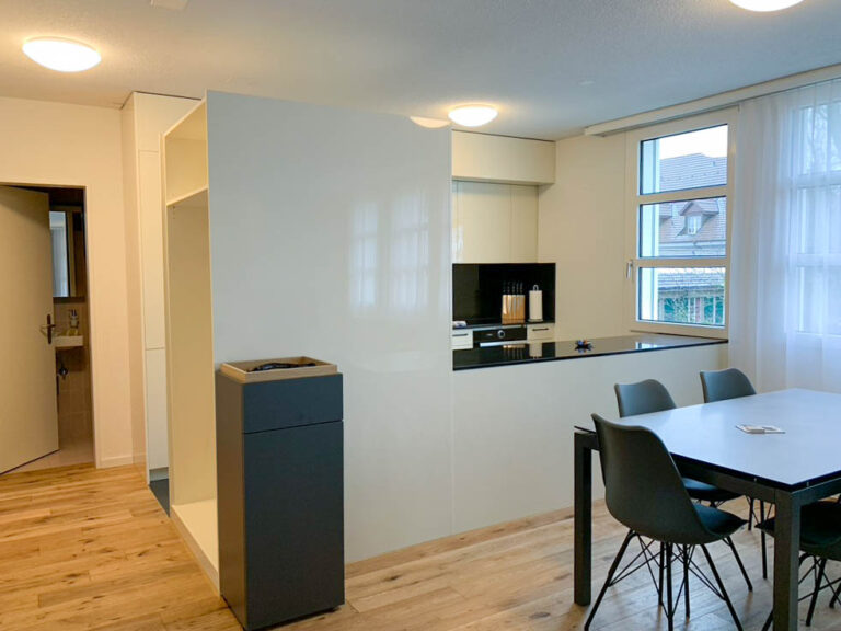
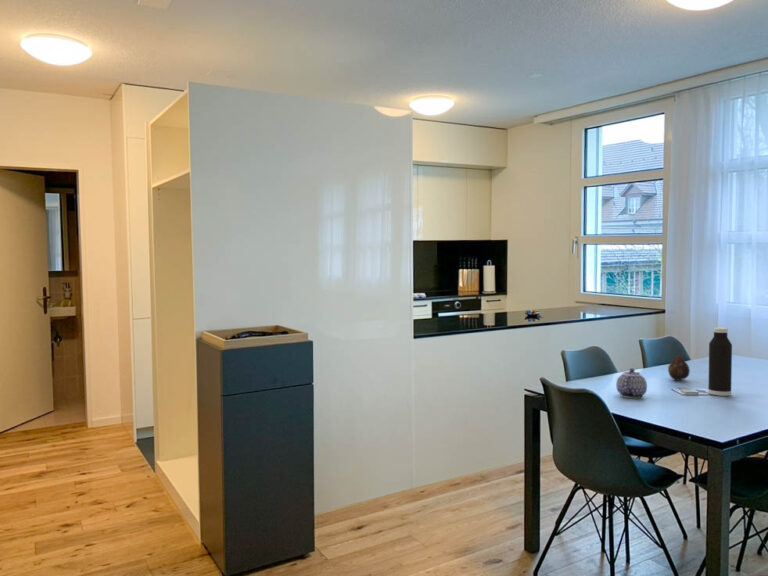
+ teapot [615,367,648,399]
+ water bottle [707,327,733,397]
+ fruit [667,354,691,381]
